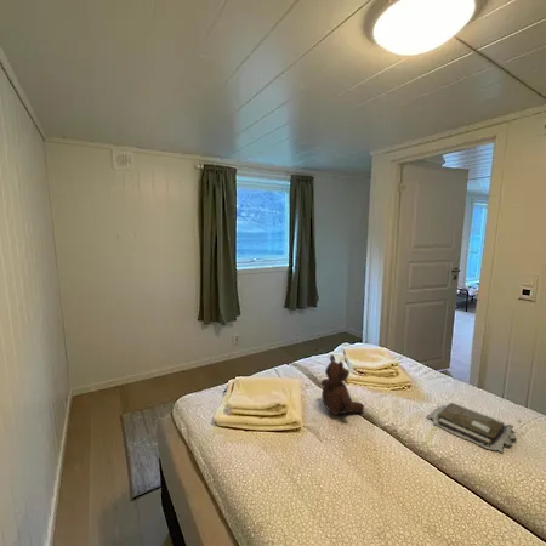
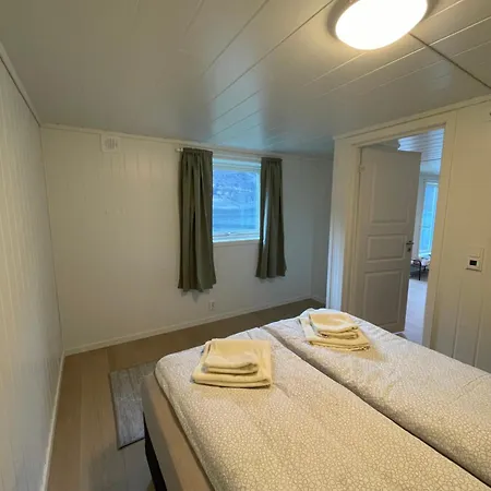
- teddy bear [320,354,365,416]
- book [425,394,522,454]
